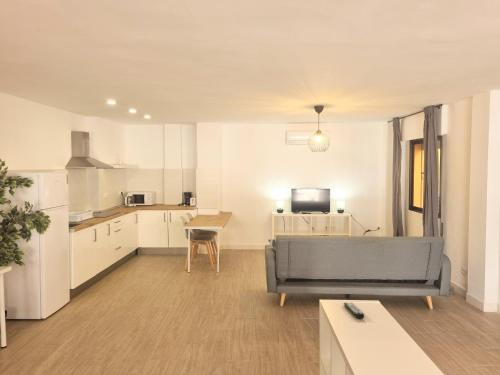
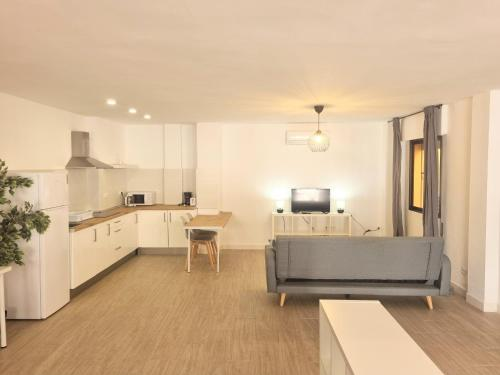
- remote control [343,301,365,320]
